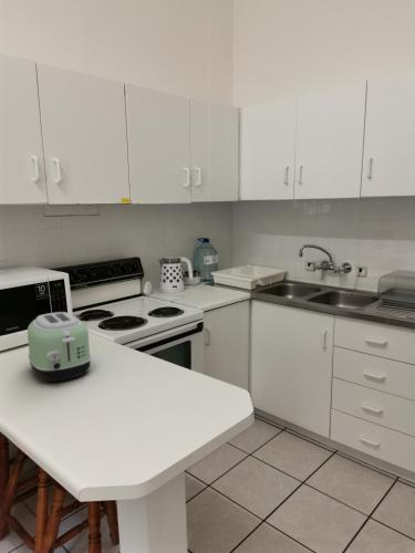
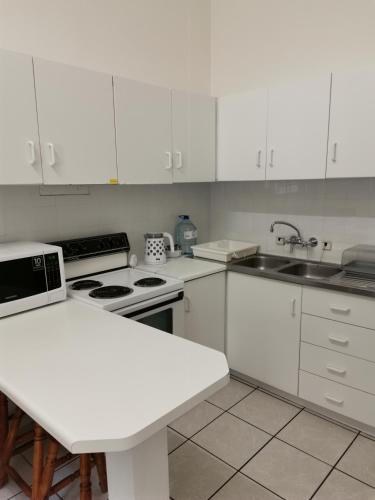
- toaster [27,311,92,384]
